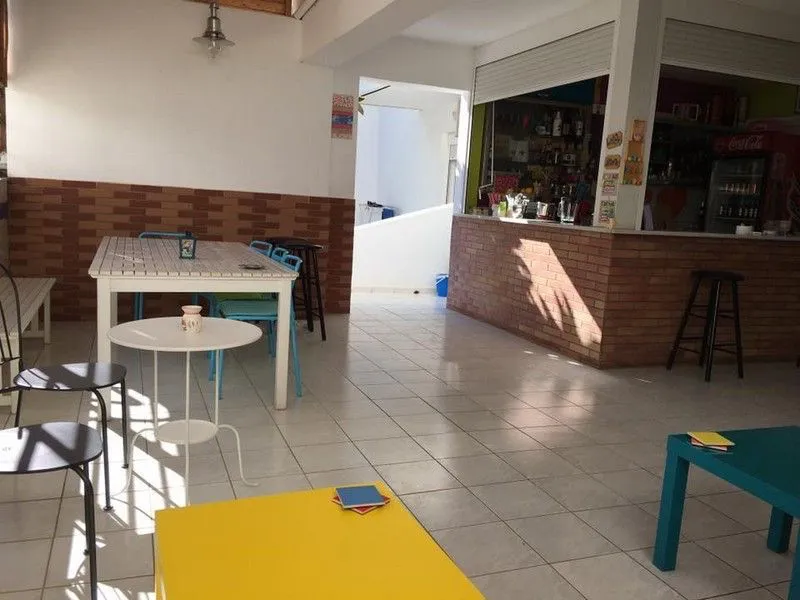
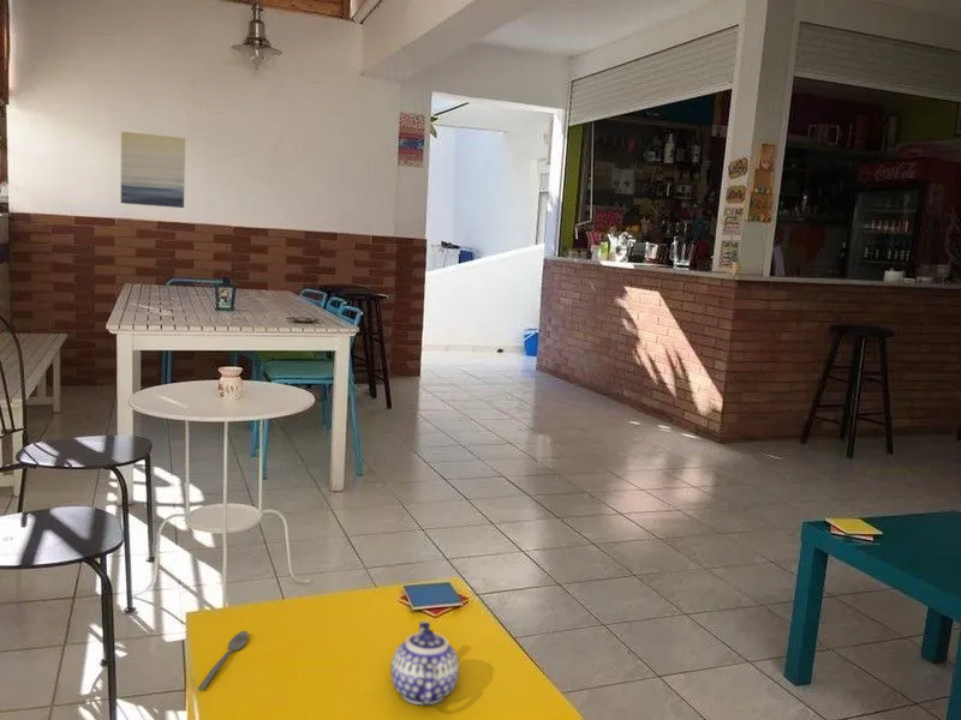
+ spoon [197,630,250,691]
+ wall art [120,131,186,209]
+ teapot [390,620,460,706]
